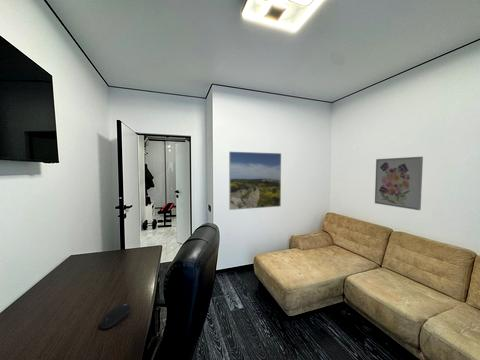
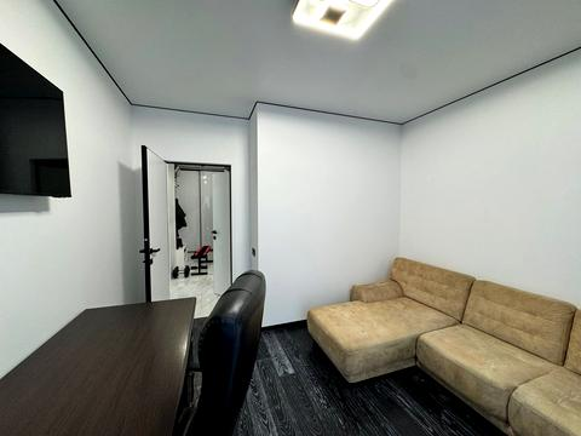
- wall art [374,156,424,211]
- computer mouse [99,303,132,330]
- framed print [228,151,282,211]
